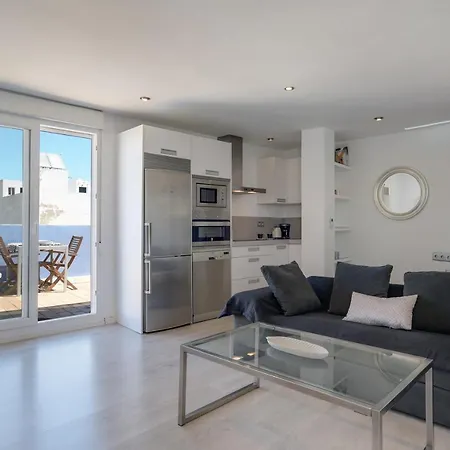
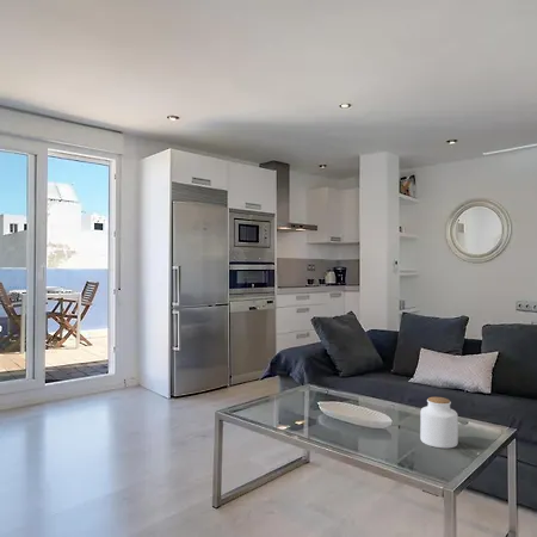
+ jar [419,396,459,449]
